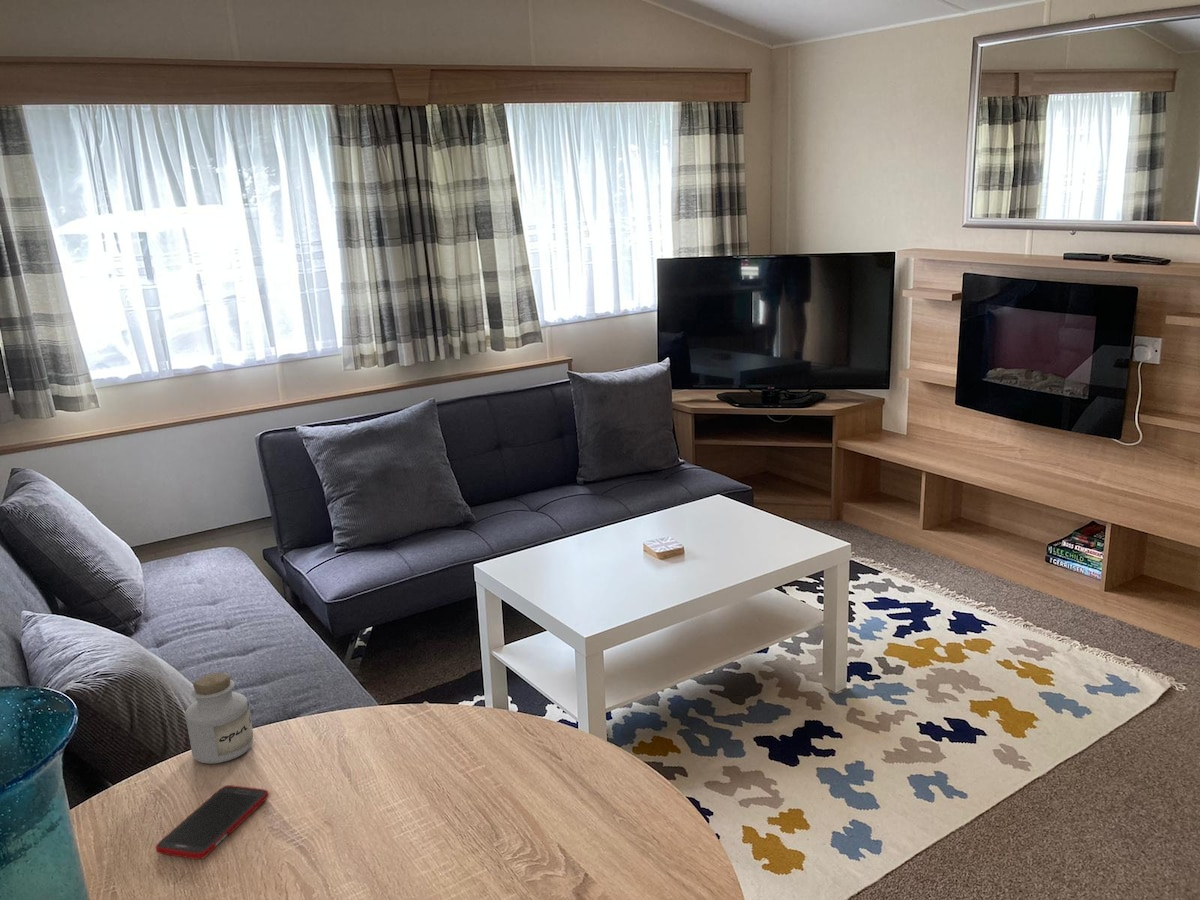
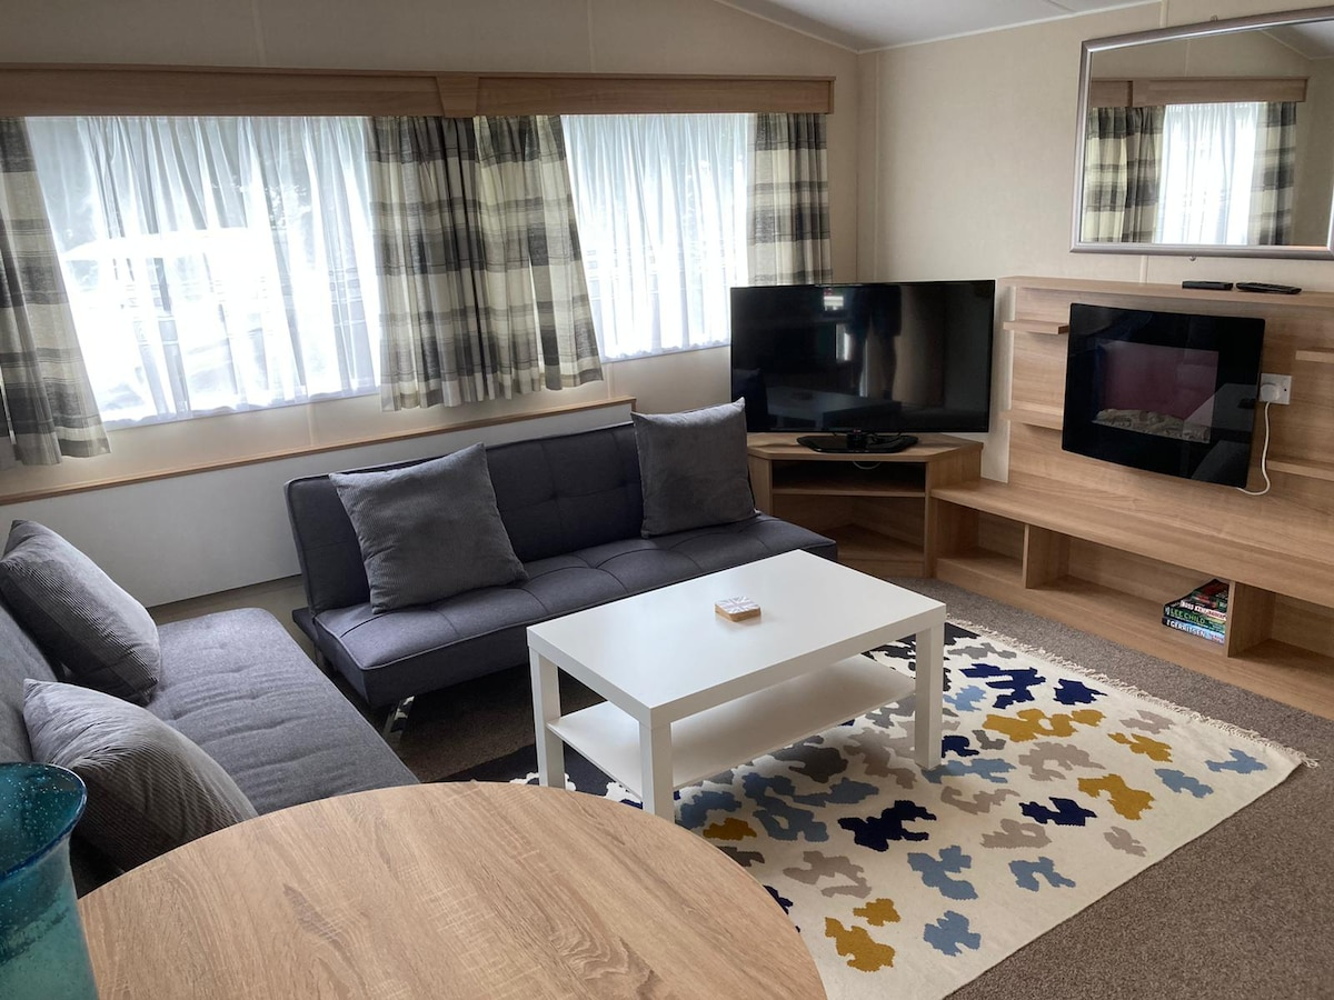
- cell phone [155,784,270,860]
- jar [184,672,254,765]
